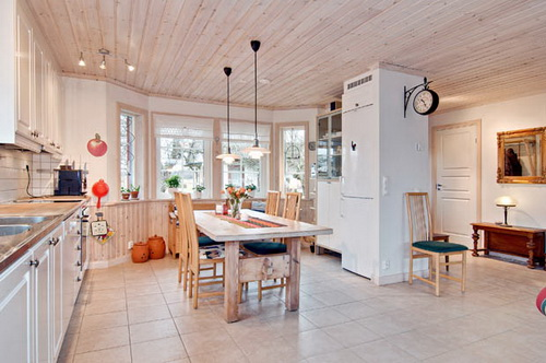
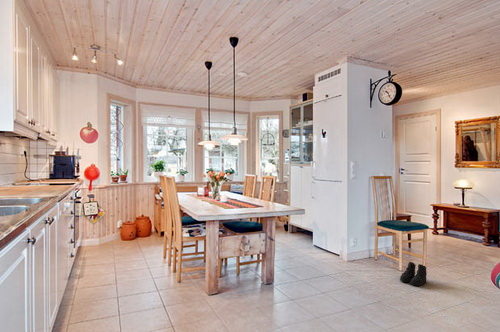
+ boots [399,261,428,287]
